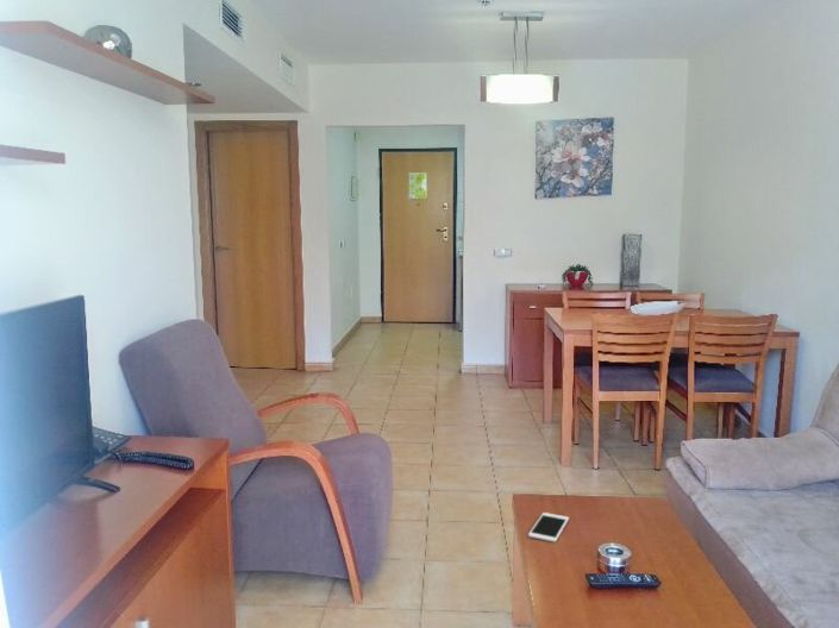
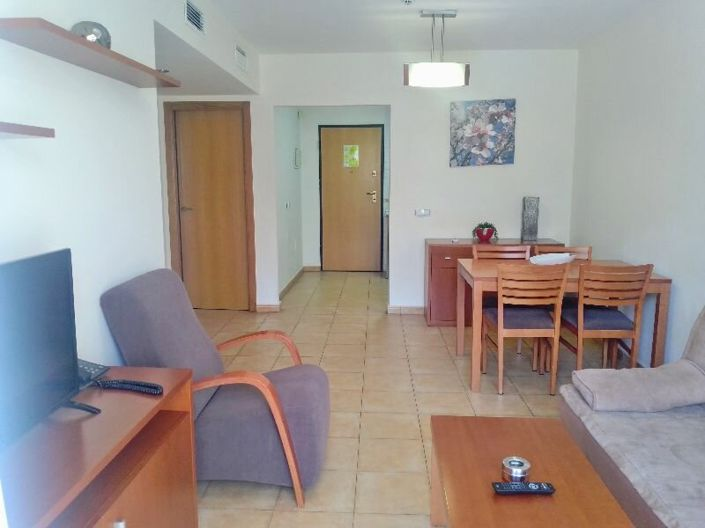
- cell phone [527,511,570,544]
